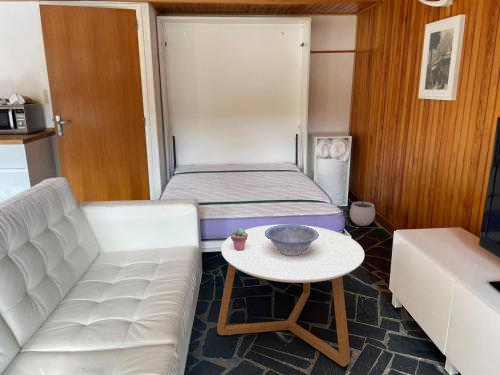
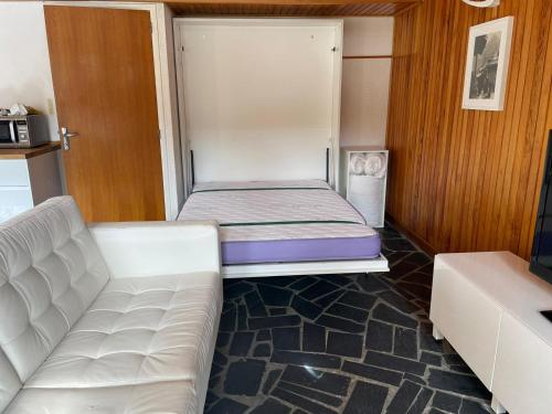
- potted succulent [230,227,248,251]
- plant pot [349,194,376,227]
- coffee table [216,223,365,368]
- decorative bowl [265,224,319,256]
